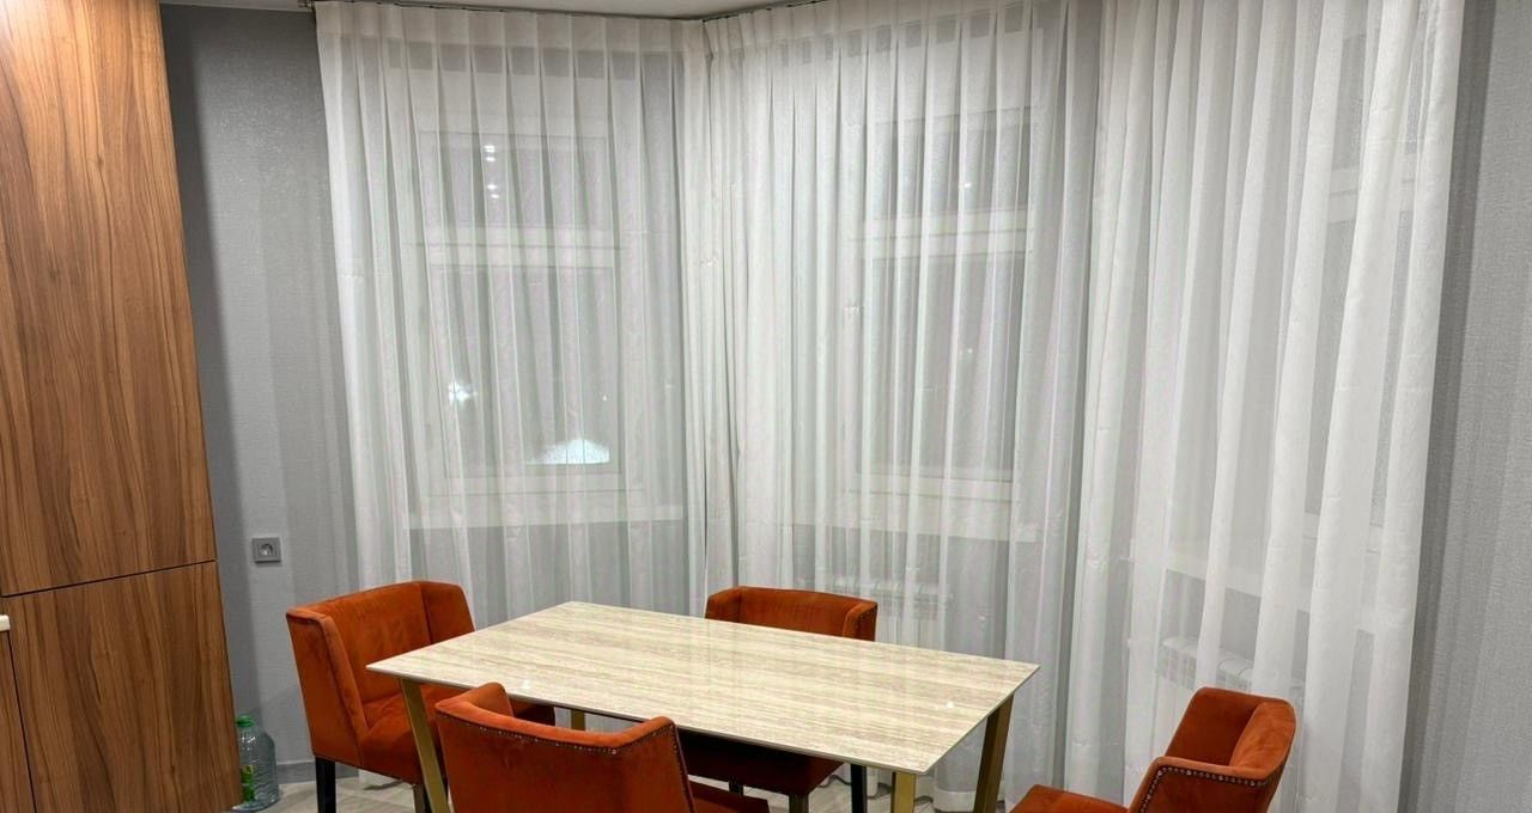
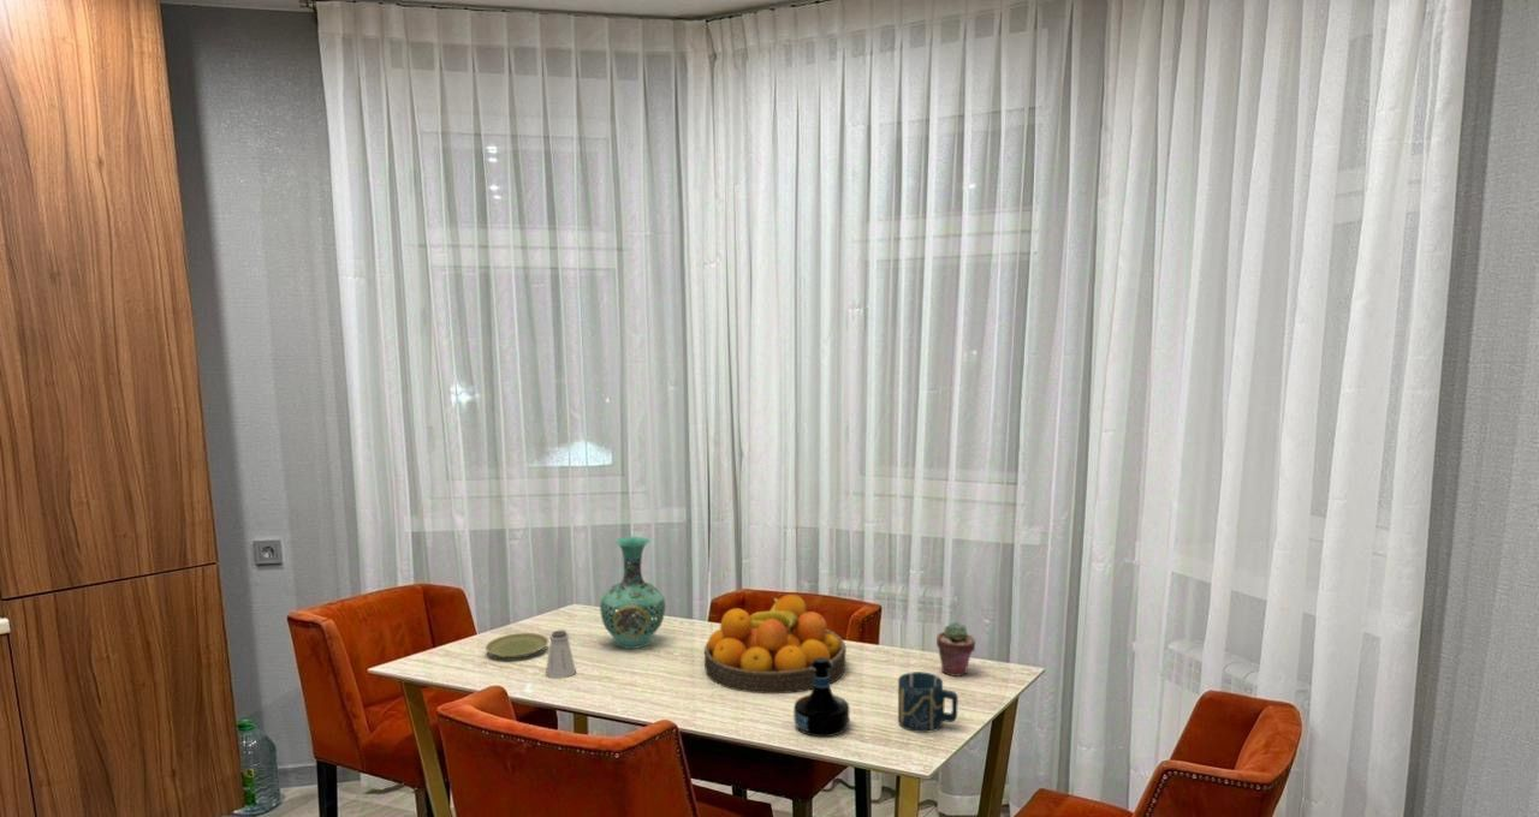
+ plate [485,632,549,660]
+ saltshaker [545,630,577,680]
+ tequila bottle [792,657,850,738]
+ vase [599,536,667,650]
+ cup [897,670,959,734]
+ fruit bowl [703,594,848,694]
+ potted succulent [935,621,976,678]
